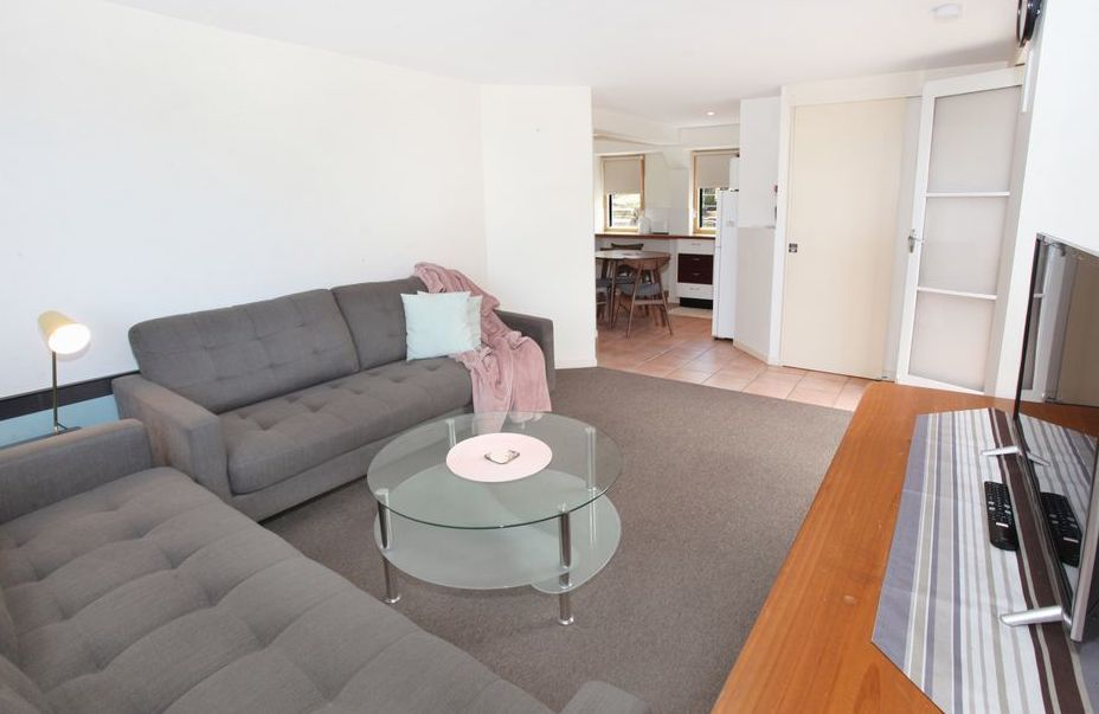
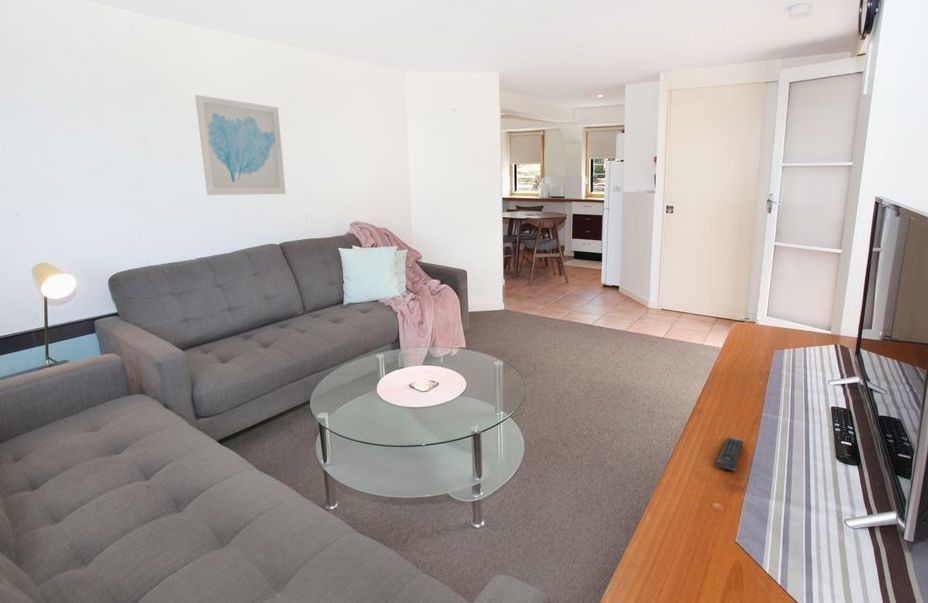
+ wall art [194,94,287,196]
+ remote control [715,437,745,472]
